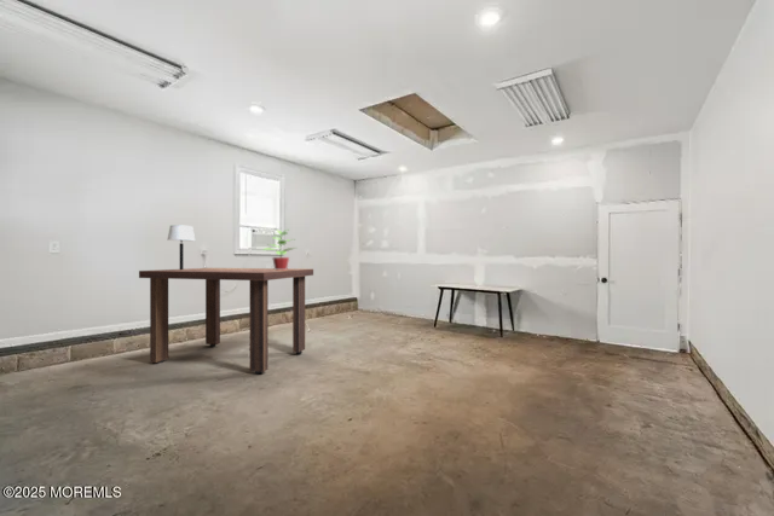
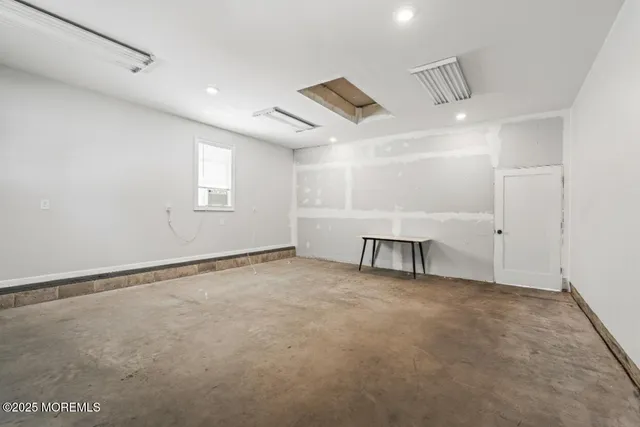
- dining table [138,267,314,376]
- table lamp [167,224,196,269]
- potted plant [261,228,298,269]
